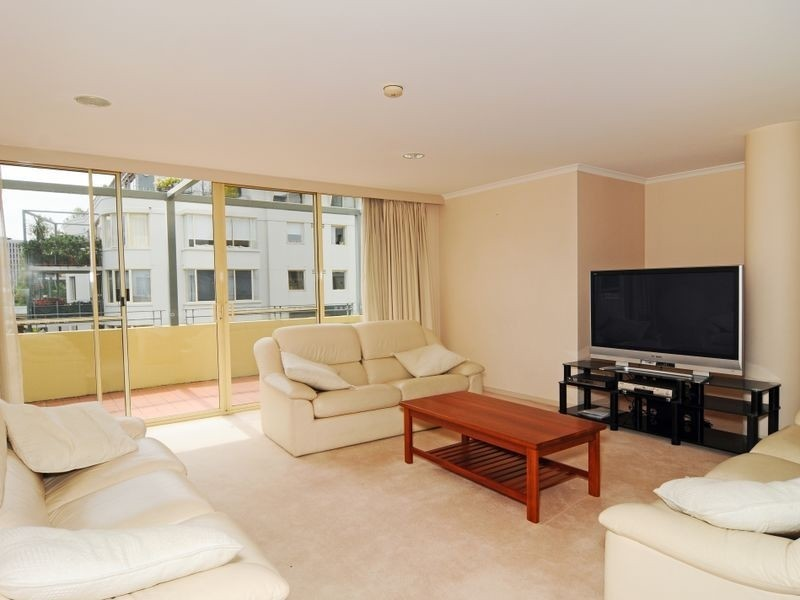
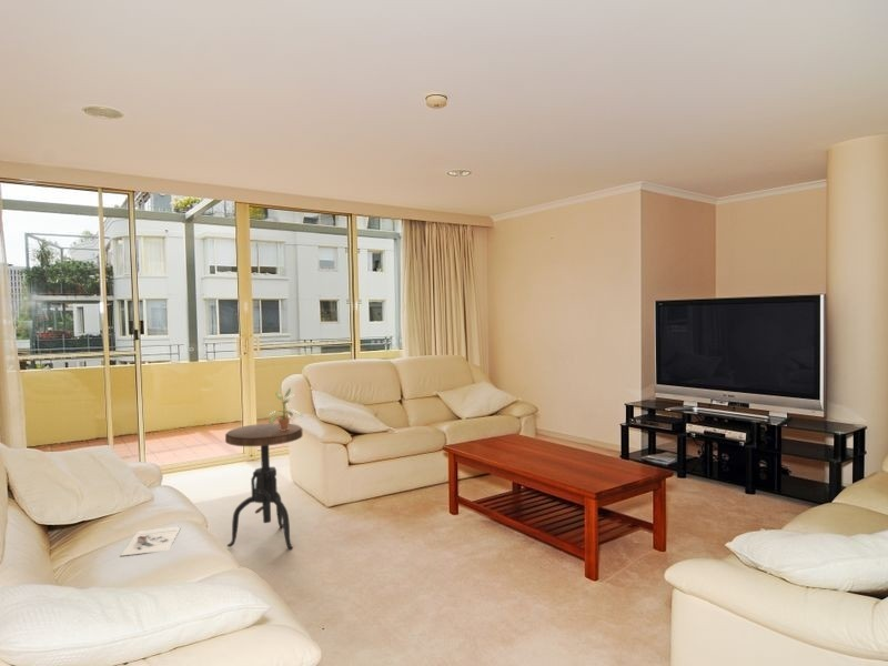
+ potted plant [266,386,303,431]
+ side table [224,422,304,549]
+ architectural model [120,525,182,557]
